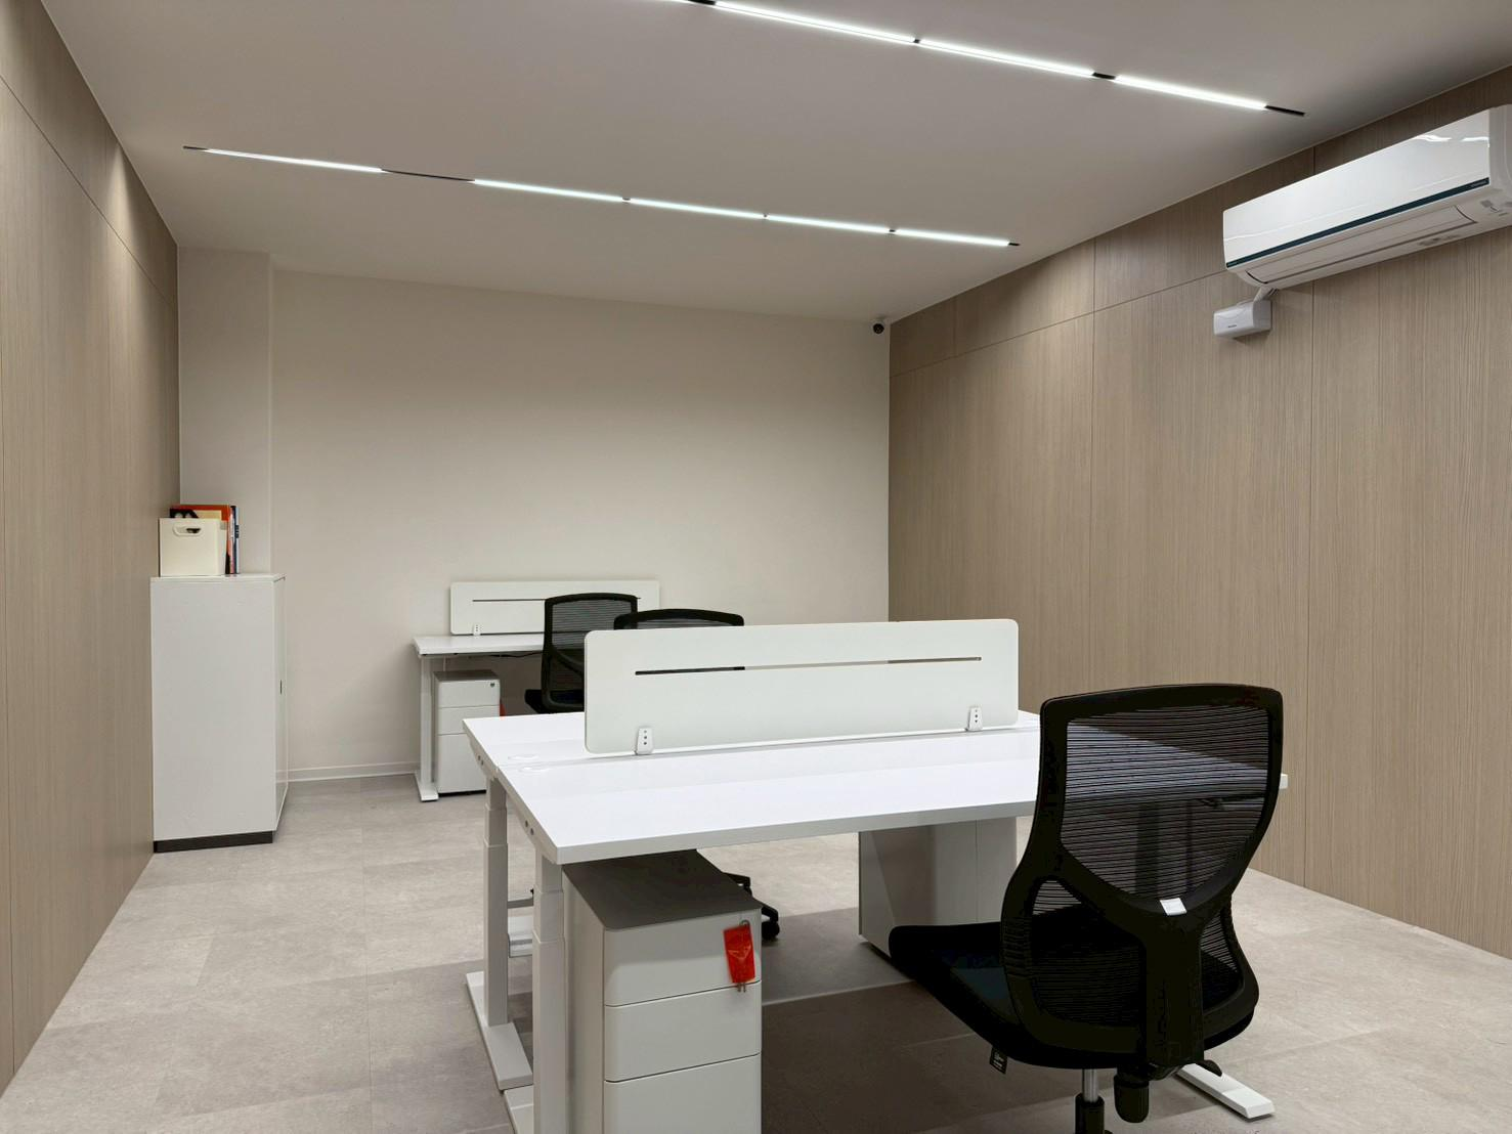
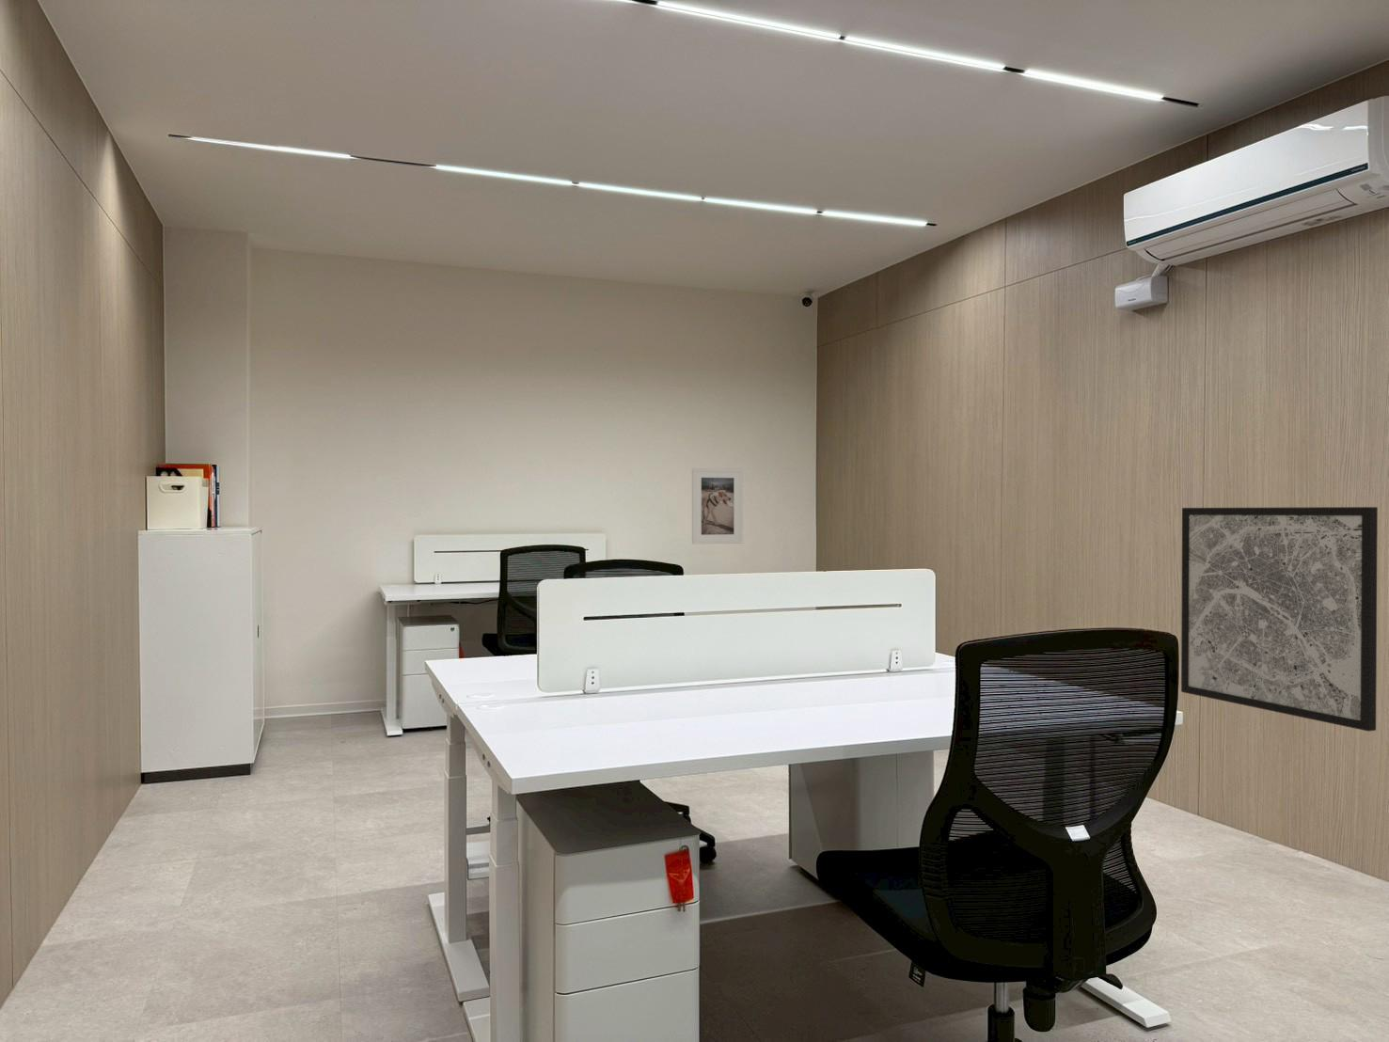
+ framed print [691,467,743,544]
+ wall art [1180,506,1379,732]
